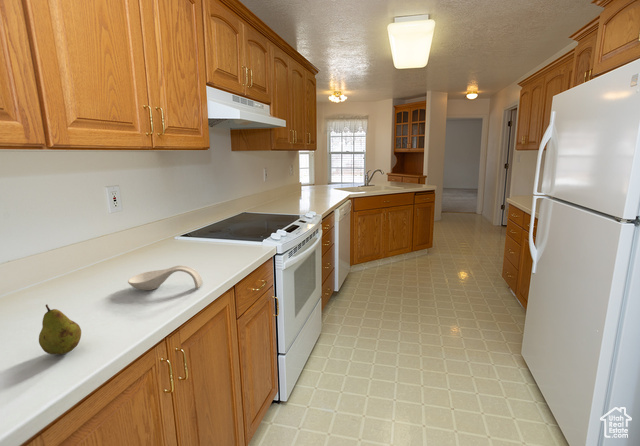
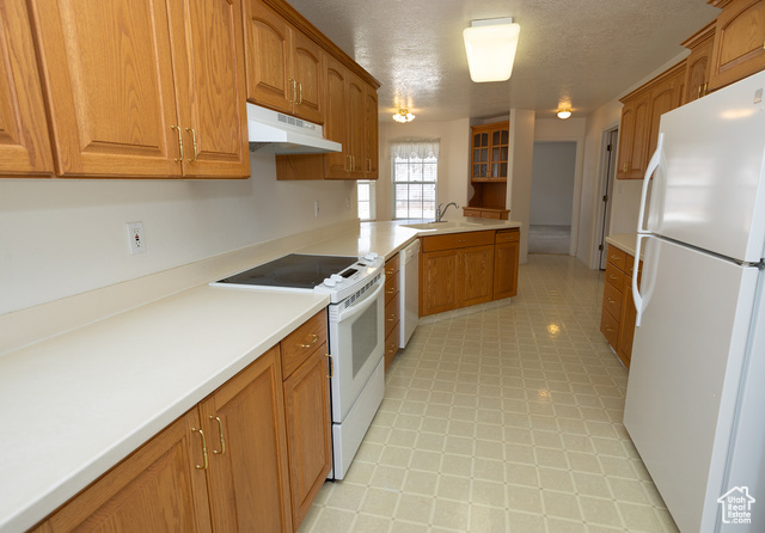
- spoon rest [127,264,204,291]
- fruit [38,303,82,356]
